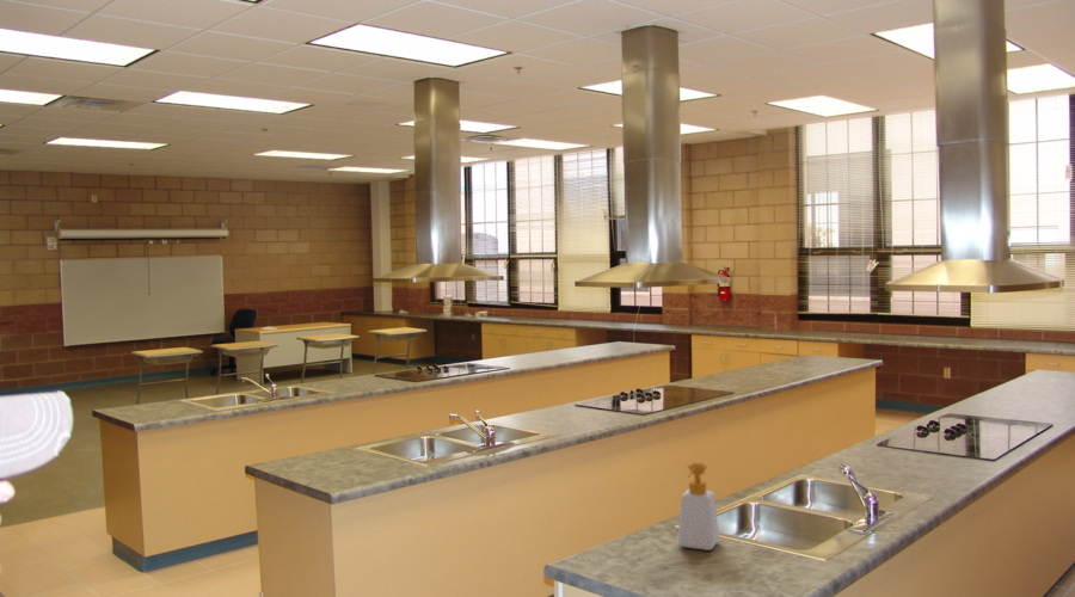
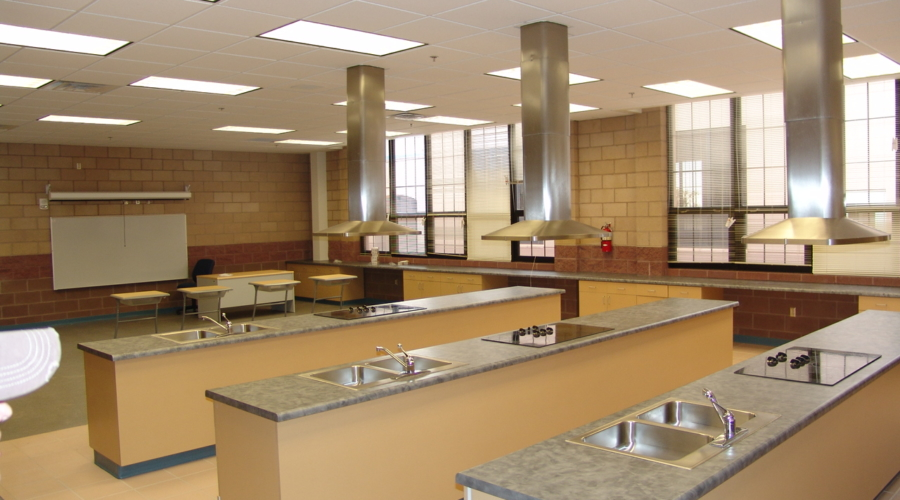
- soap bottle [677,461,720,552]
